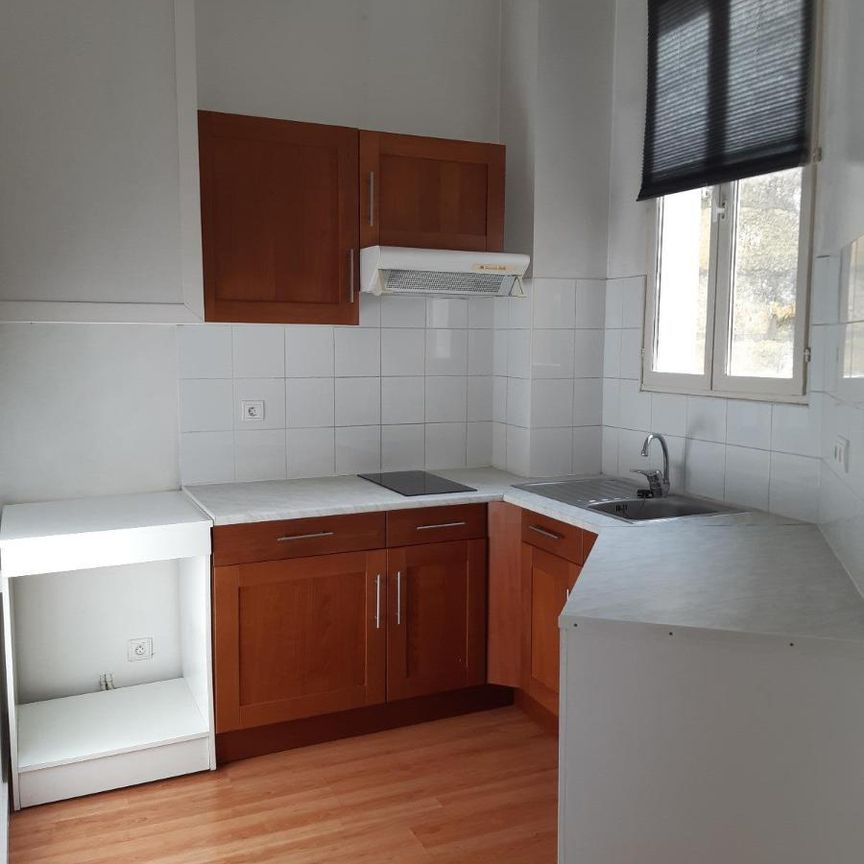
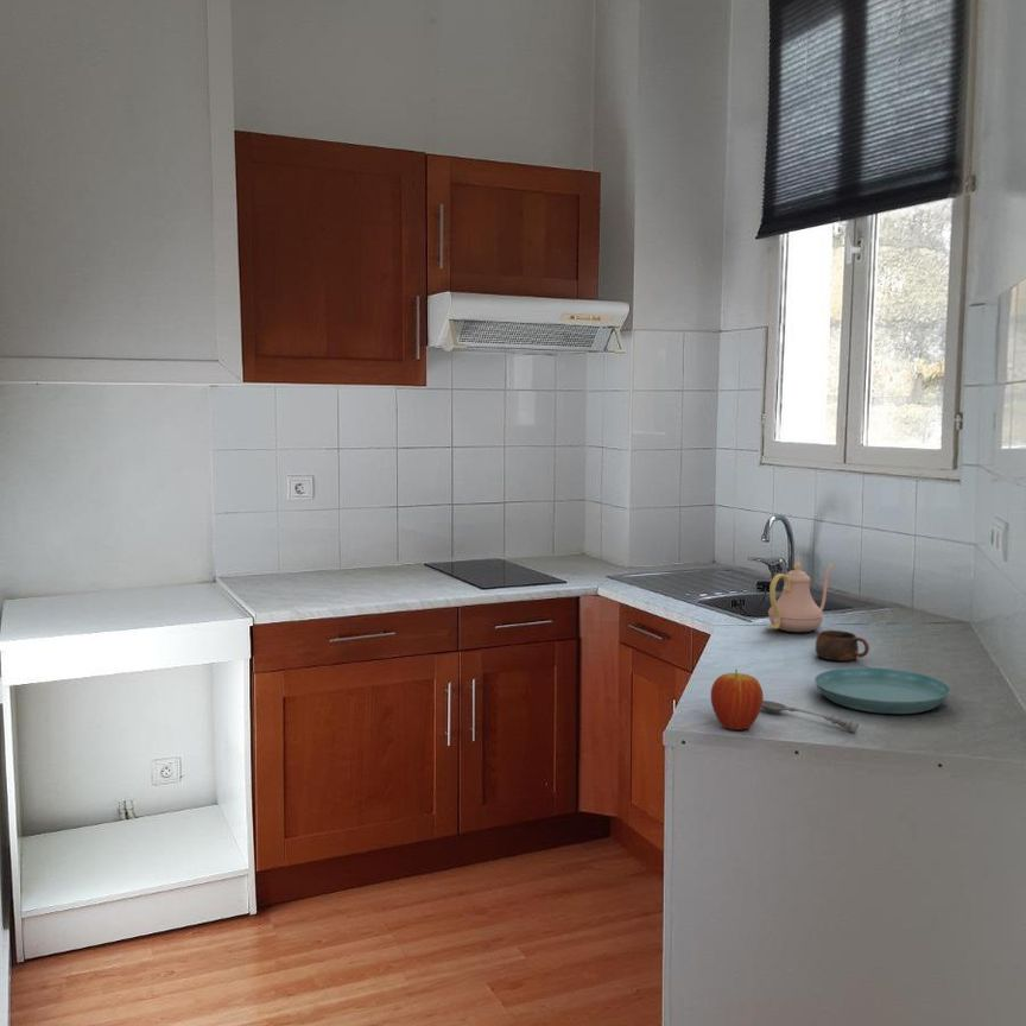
+ teapot [767,560,836,633]
+ saucer [813,666,952,715]
+ cup [815,629,870,661]
+ fruit [710,669,765,732]
+ soupspoon [761,699,860,734]
